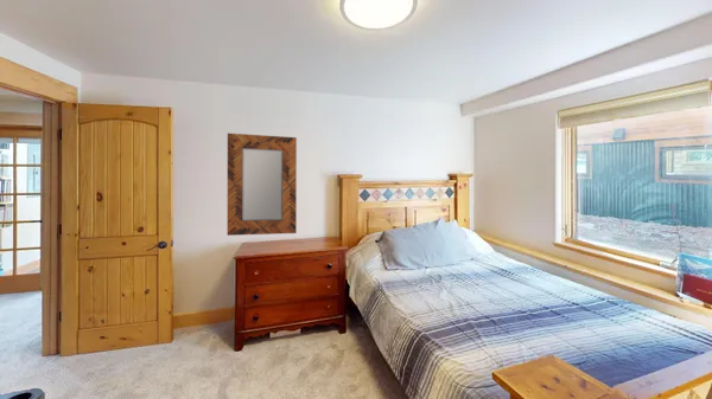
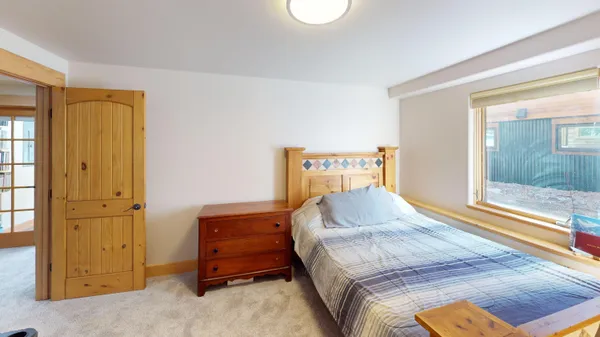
- home mirror [227,133,298,237]
